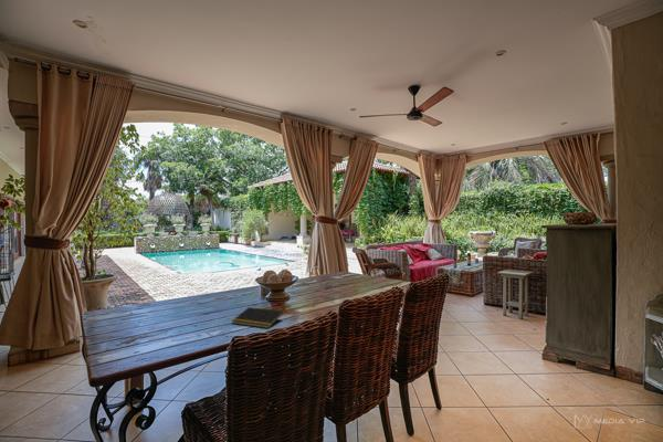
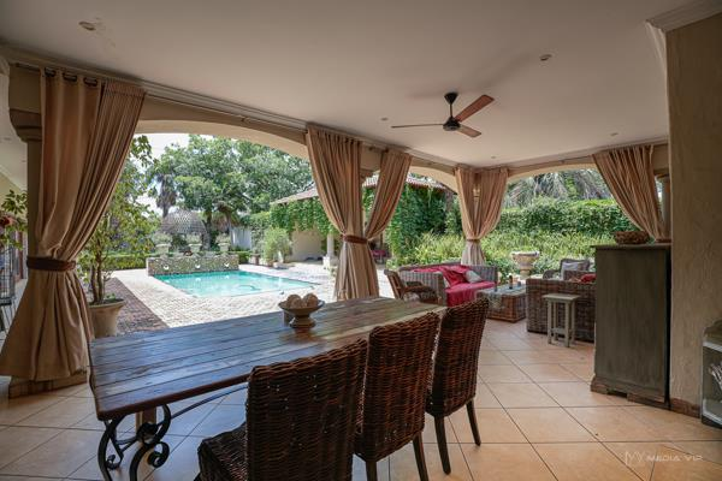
- notepad [231,306,284,329]
